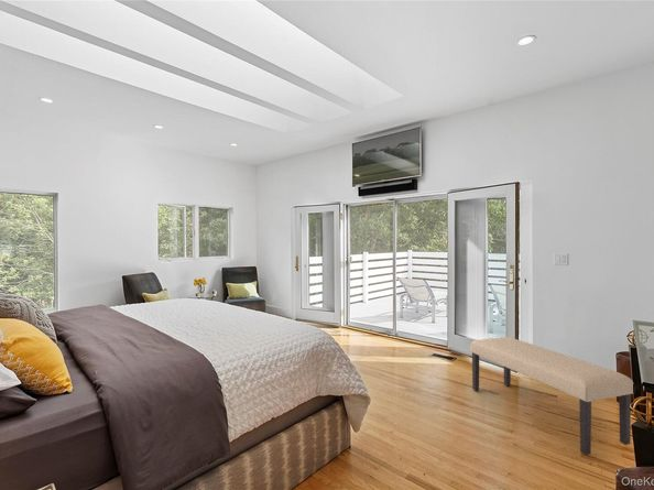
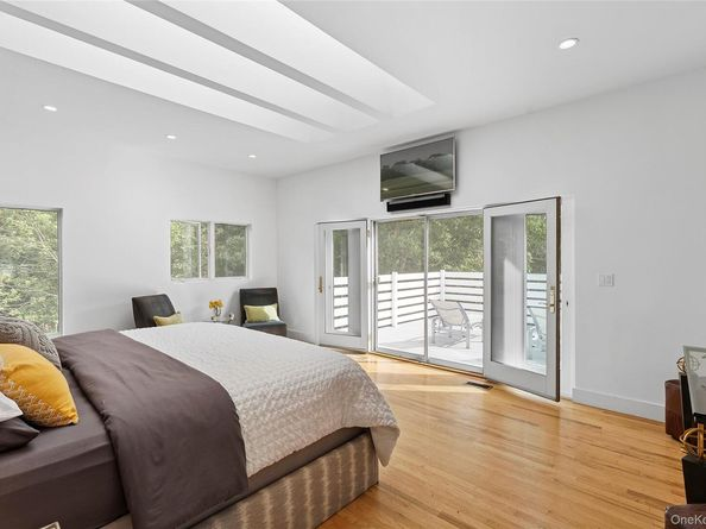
- bench [469,336,634,456]
